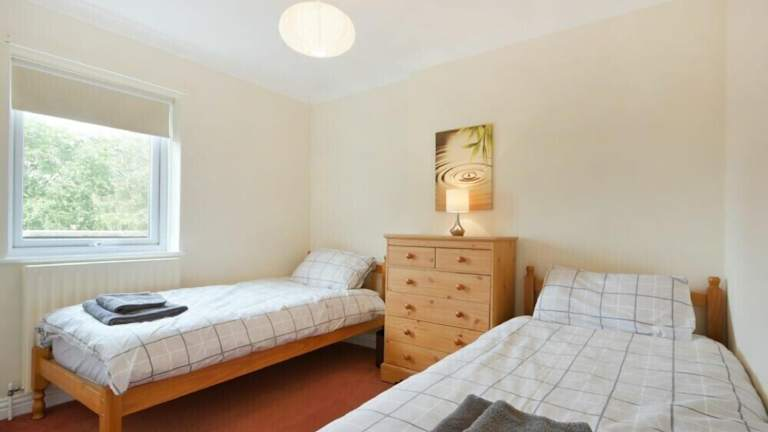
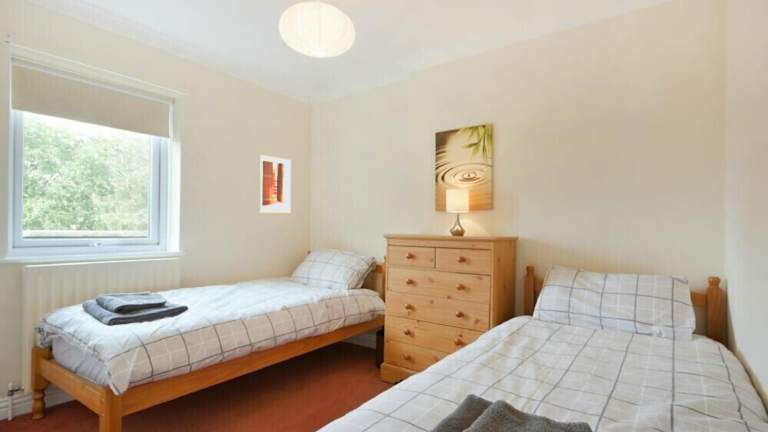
+ wall art [259,154,292,214]
